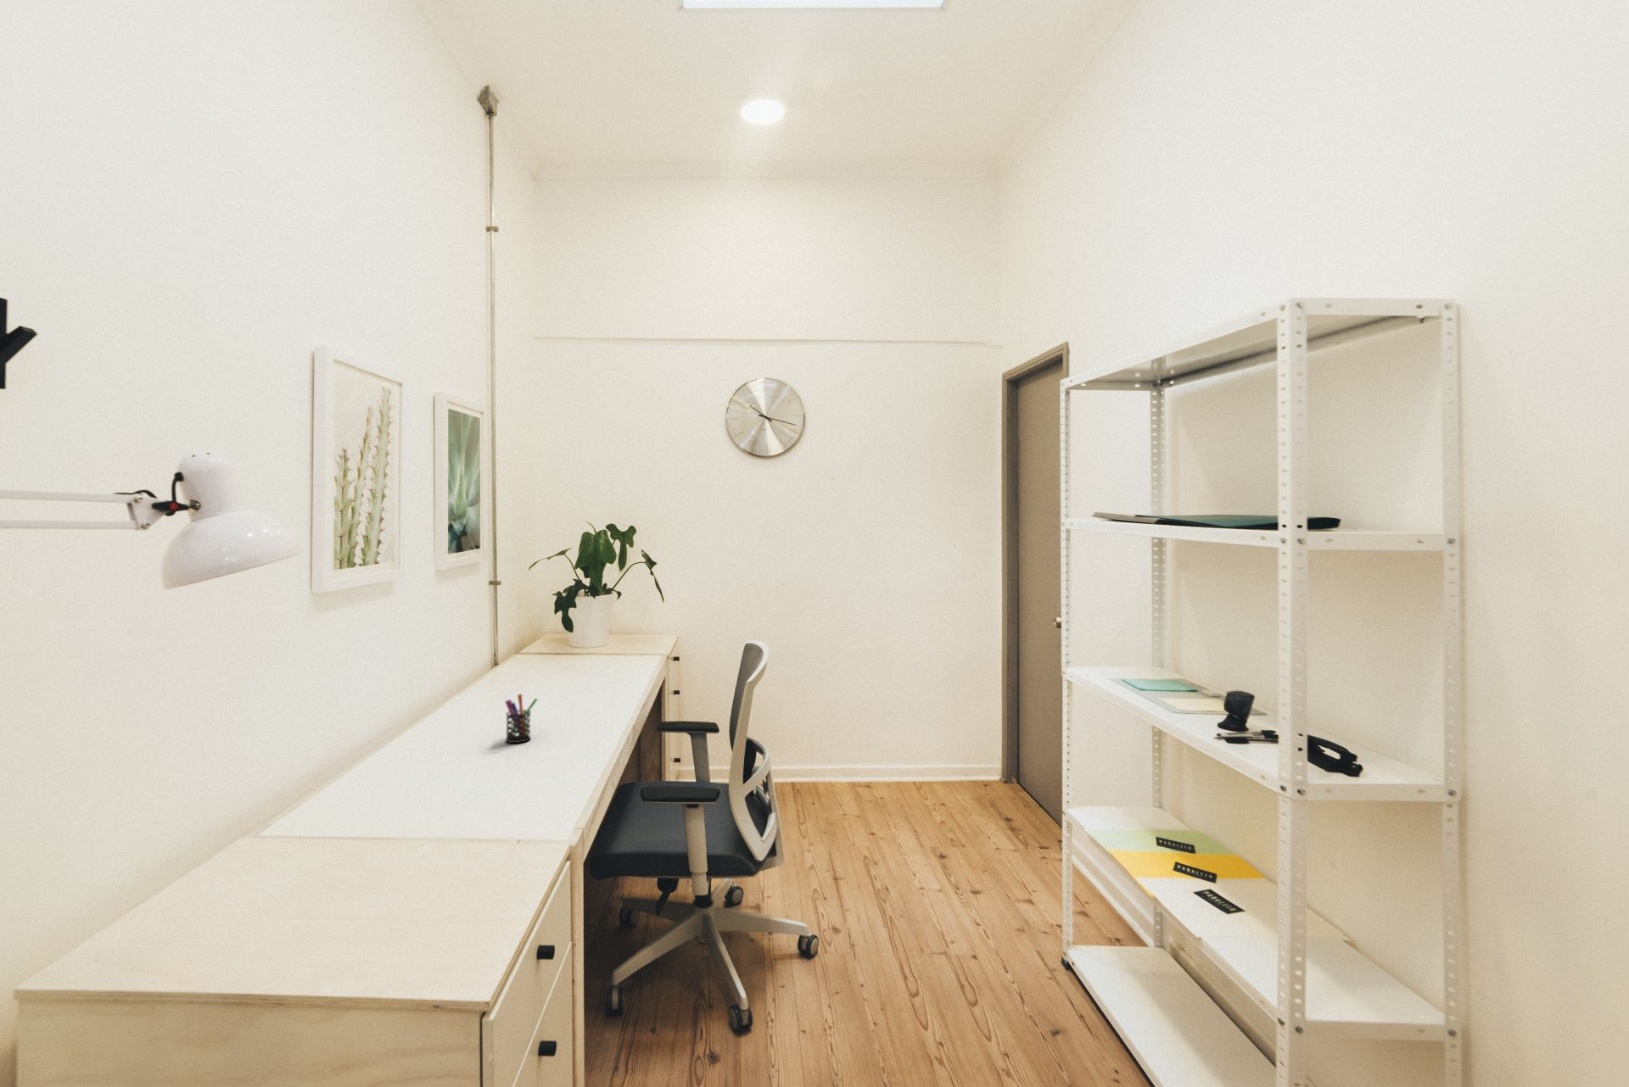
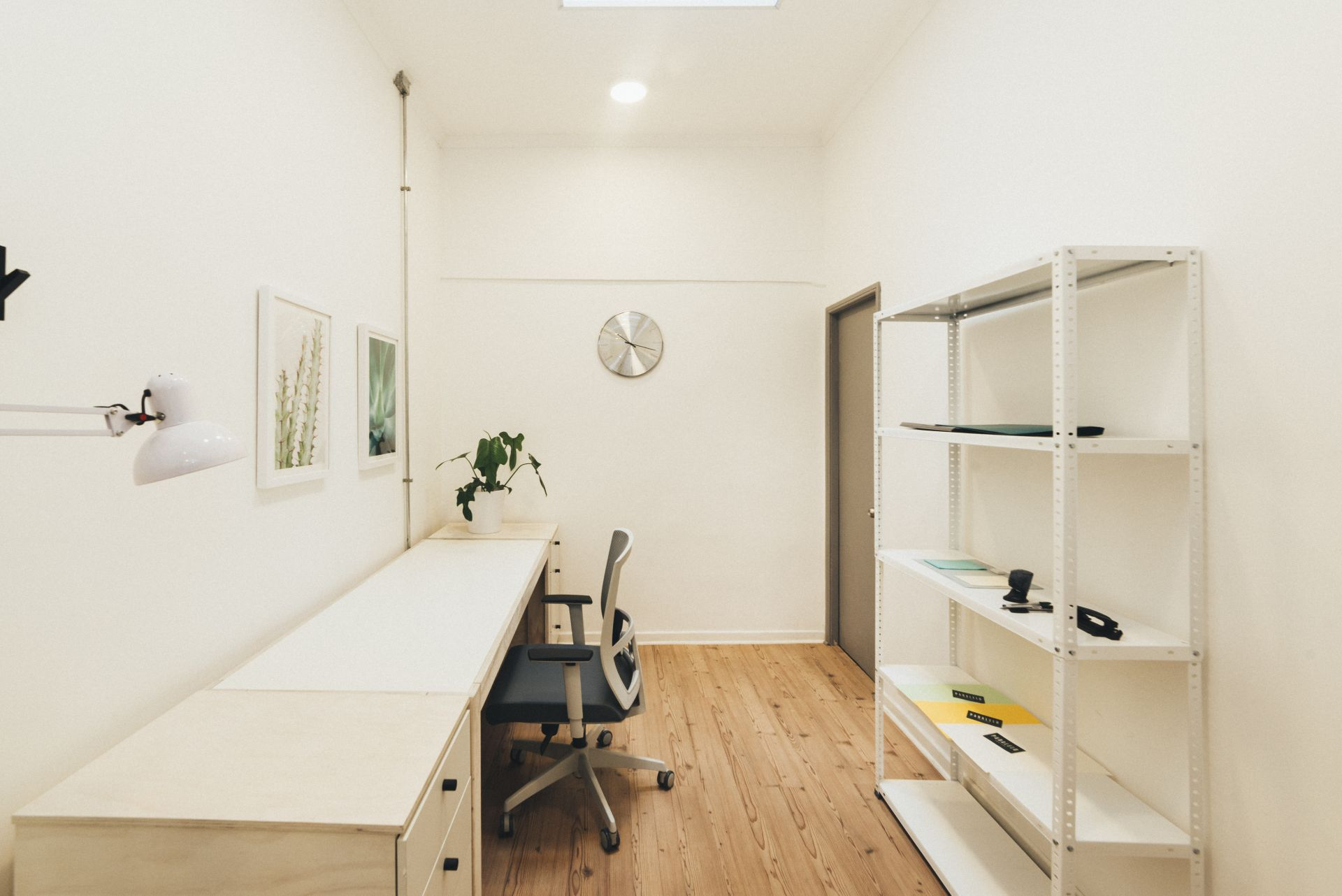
- pen holder [504,693,538,744]
